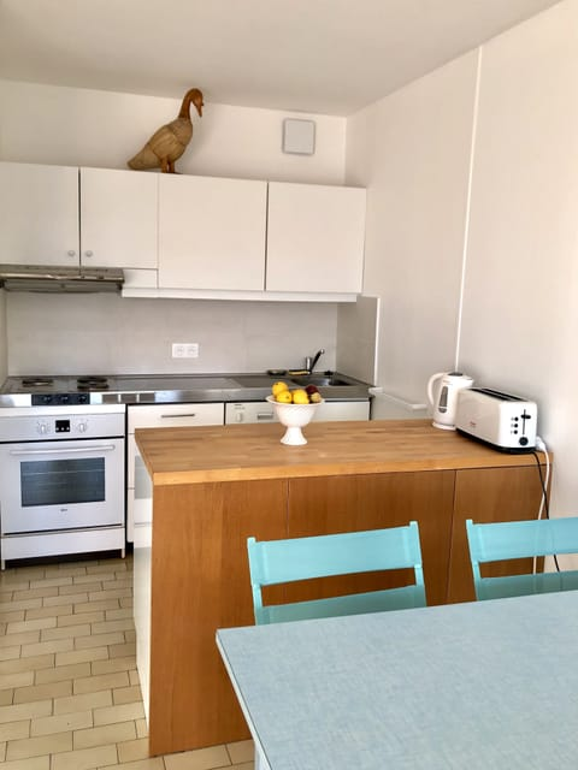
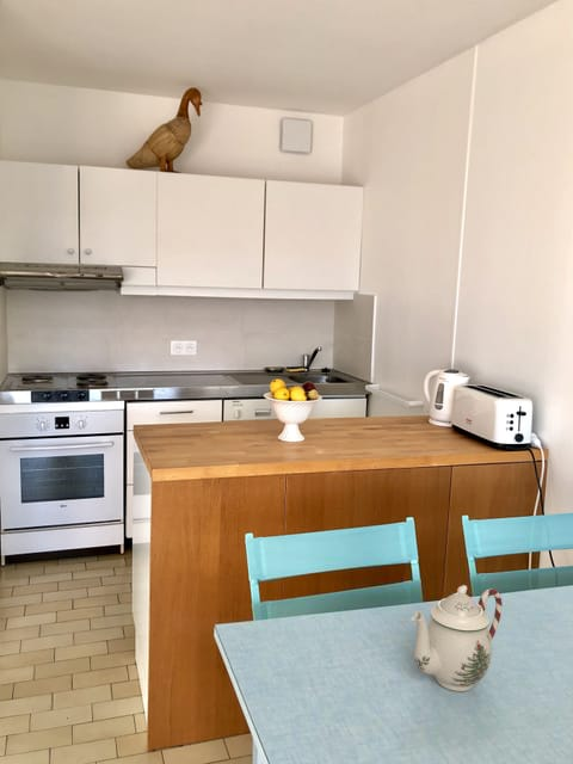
+ teapot [411,584,504,692]
